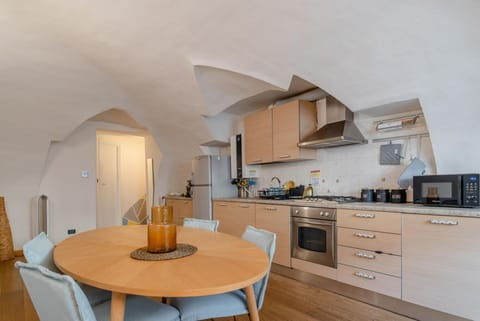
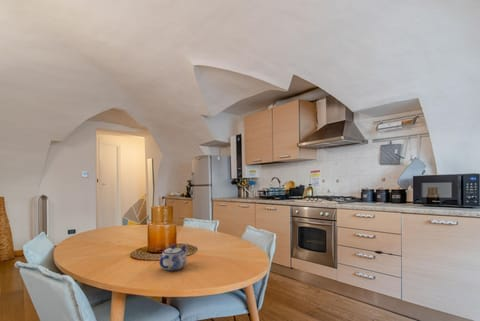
+ teapot [158,243,187,272]
